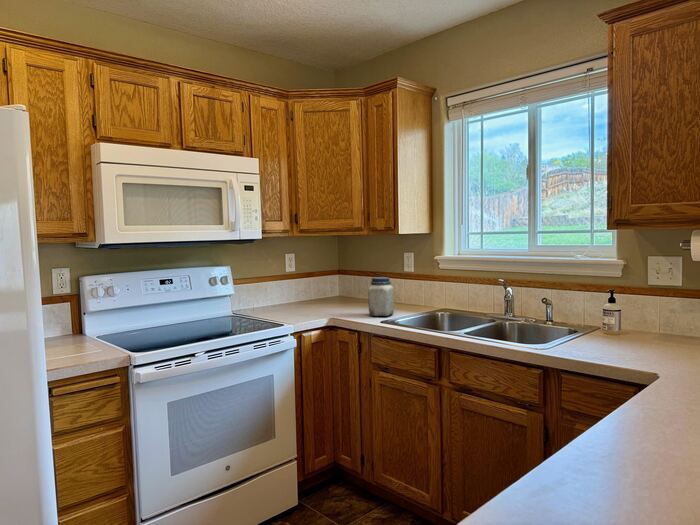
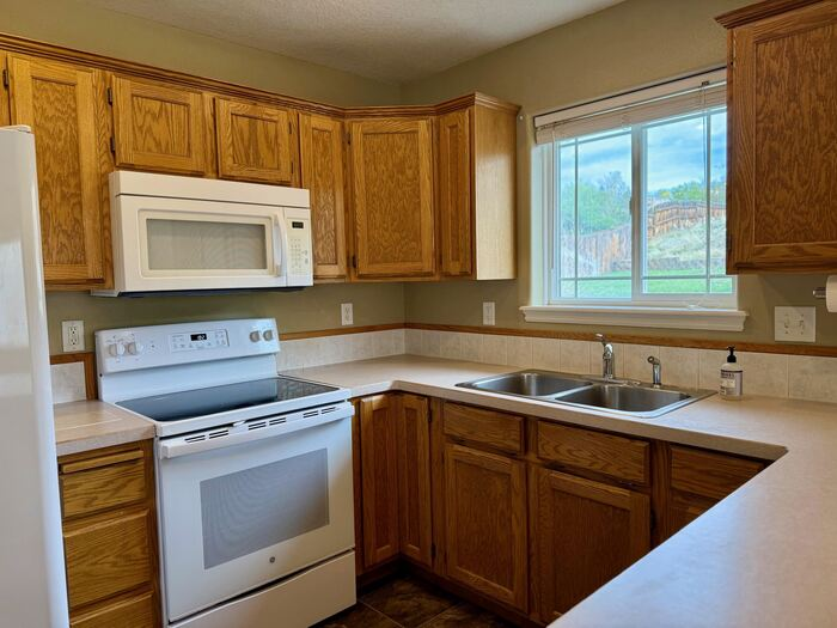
- jar [367,276,395,317]
